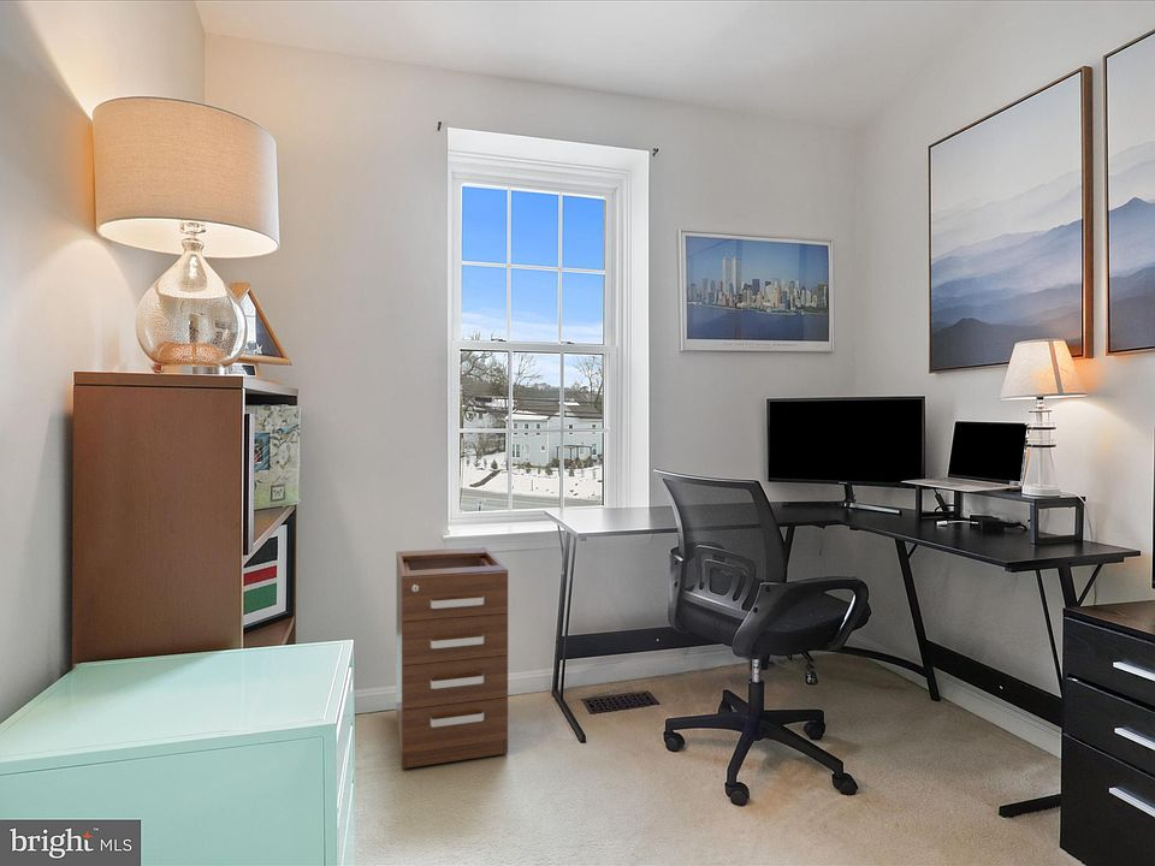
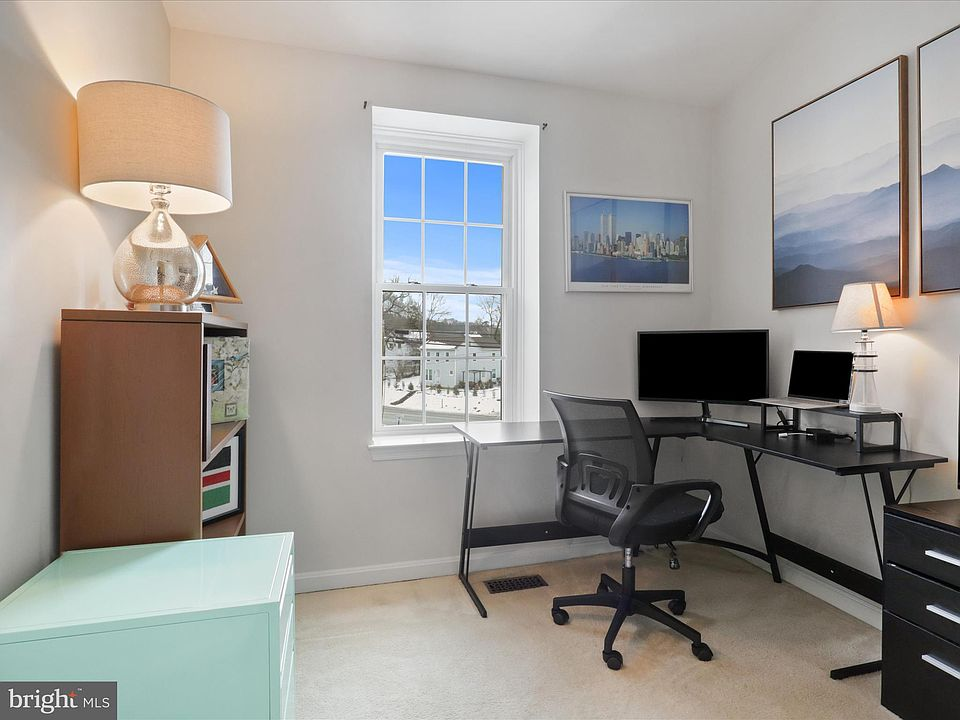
- filing cabinet [395,546,509,770]
